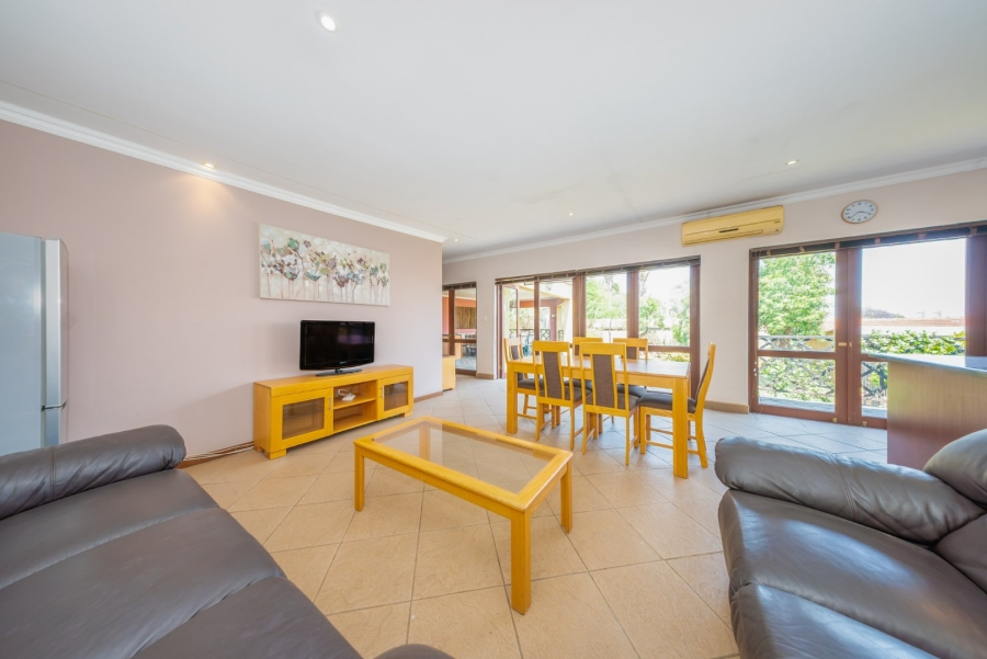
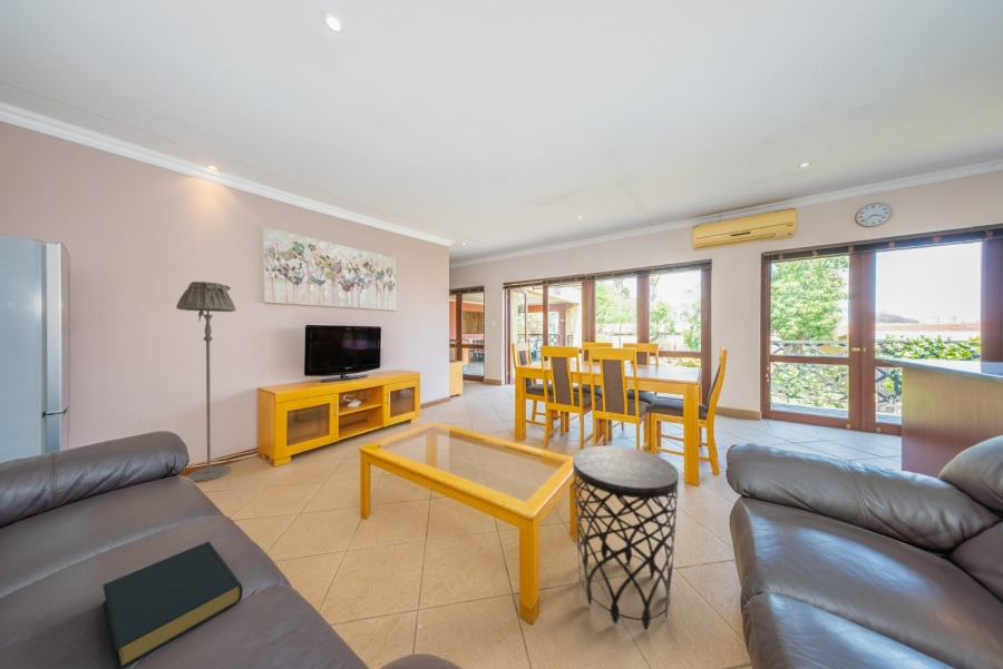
+ side table [572,445,680,631]
+ floor lamp [175,281,237,483]
+ hardback book [101,540,244,669]
